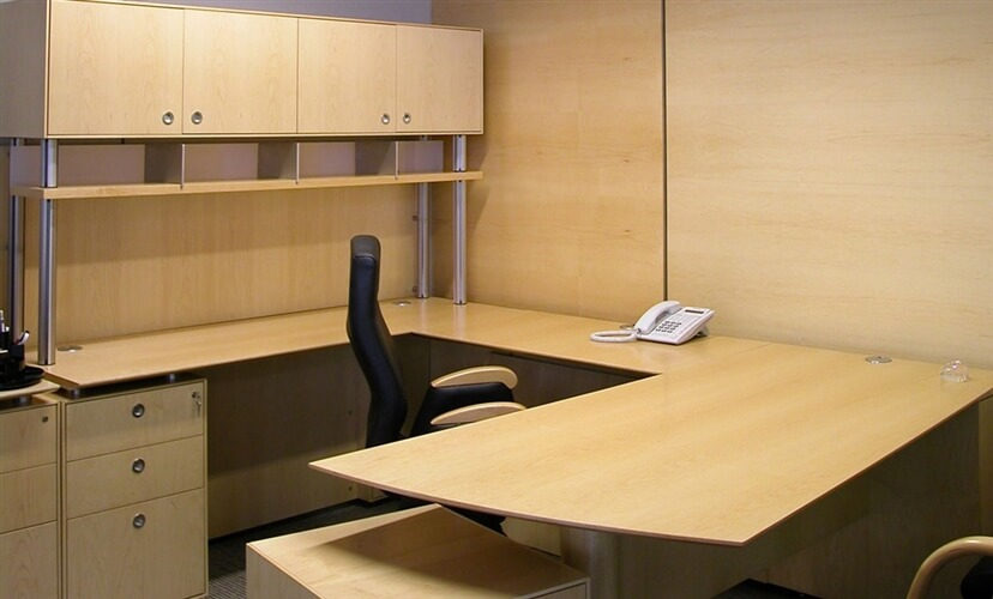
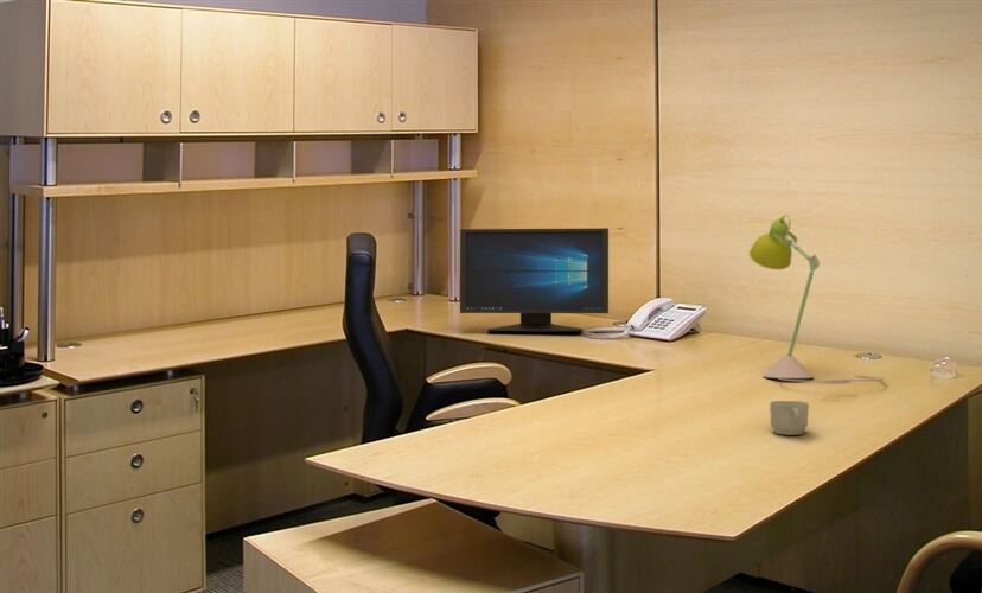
+ monitor [459,227,610,332]
+ desk lamp [748,213,886,385]
+ mug [769,400,810,436]
